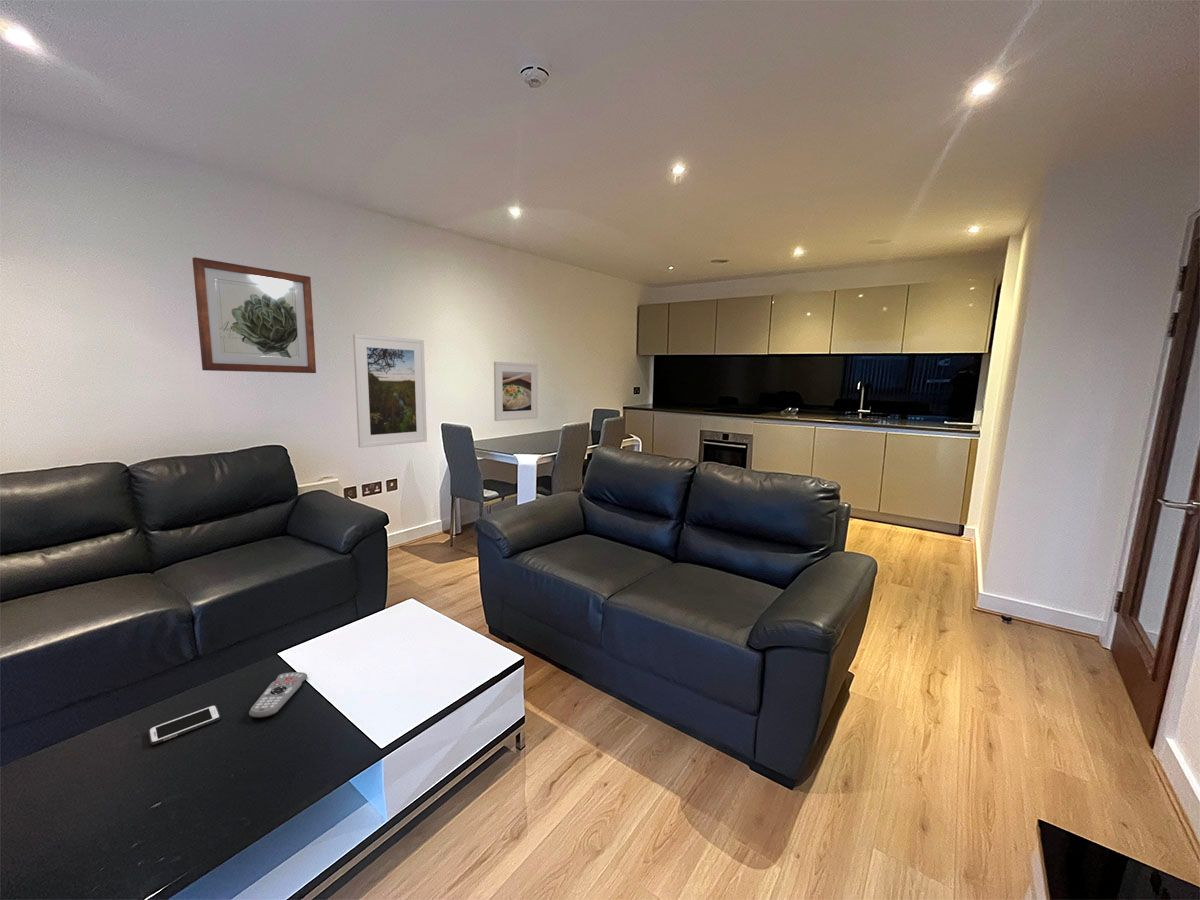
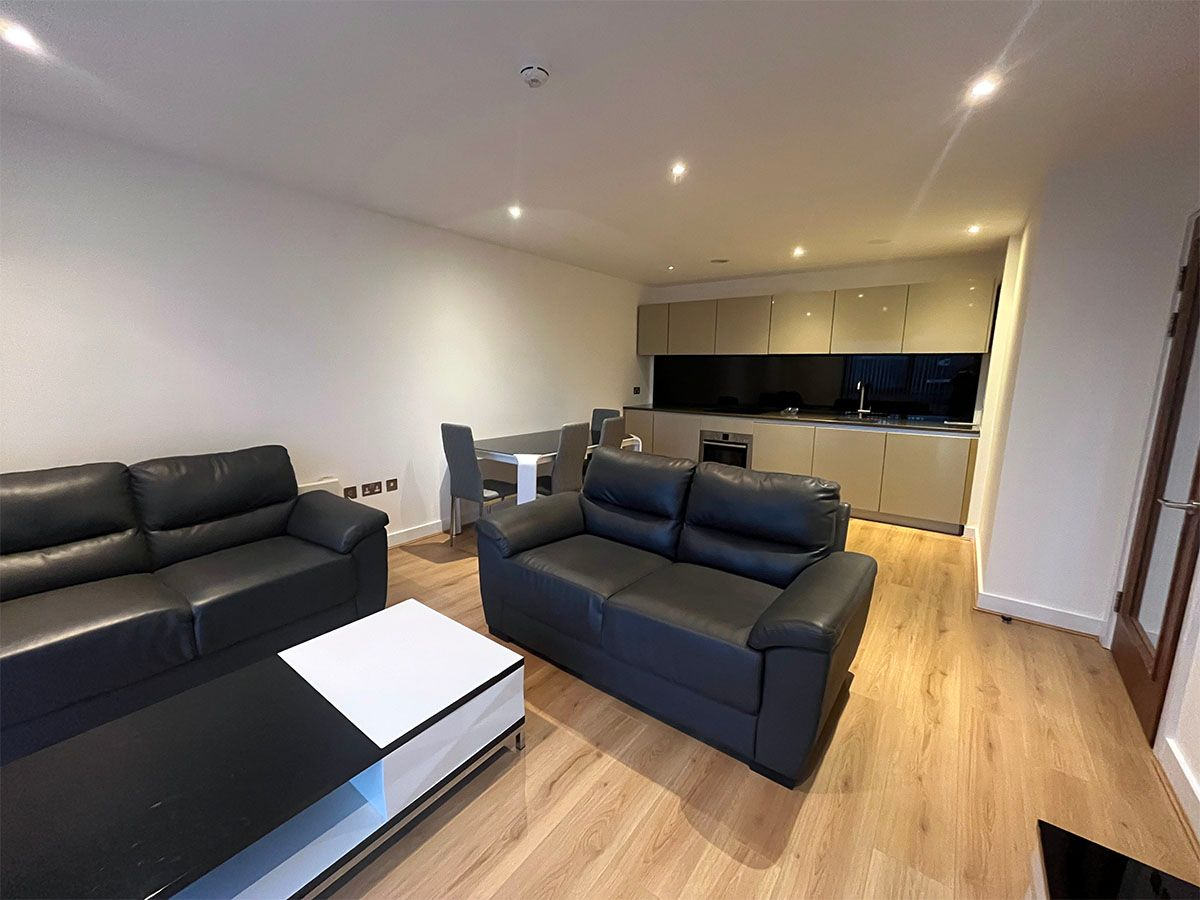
- cell phone [147,704,222,746]
- remote control [248,671,308,719]
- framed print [493,361,539,422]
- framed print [352,333,428,449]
- wall art [191,256,317,374]
